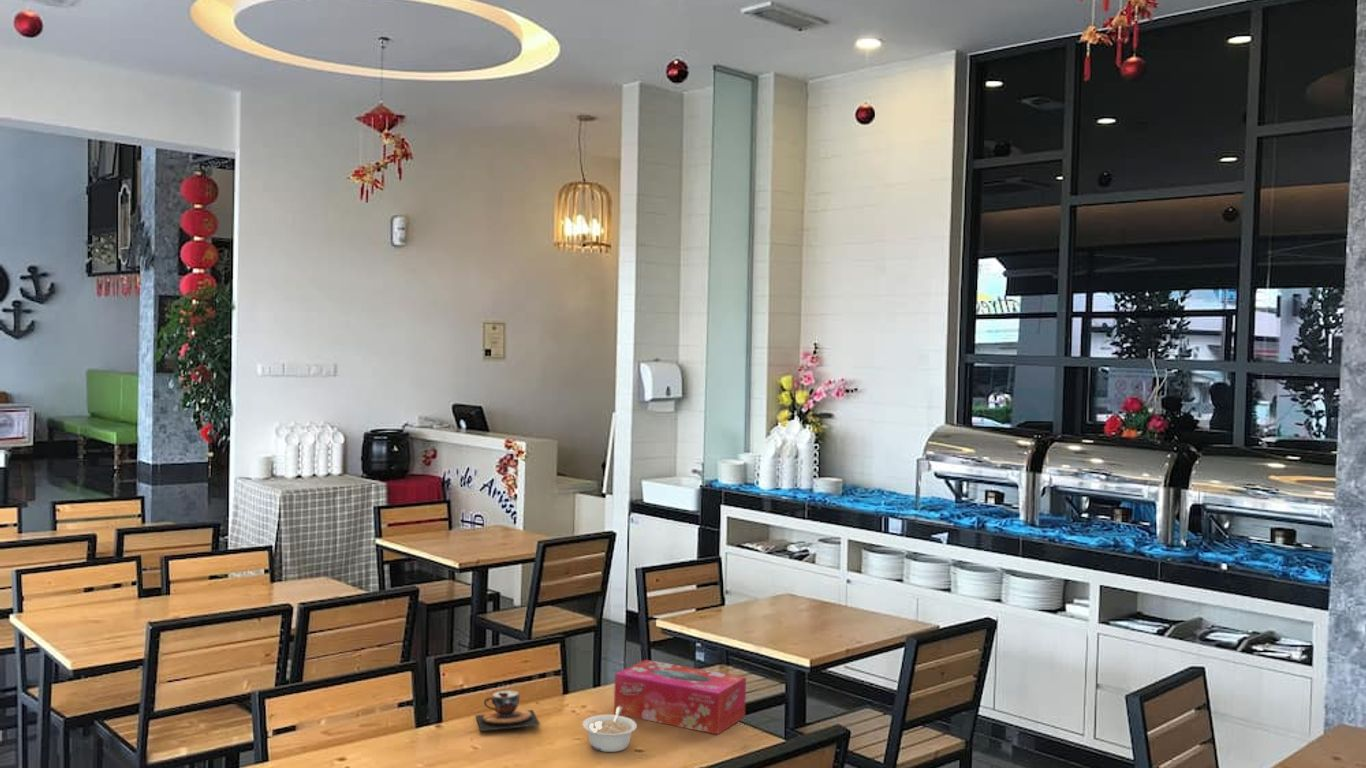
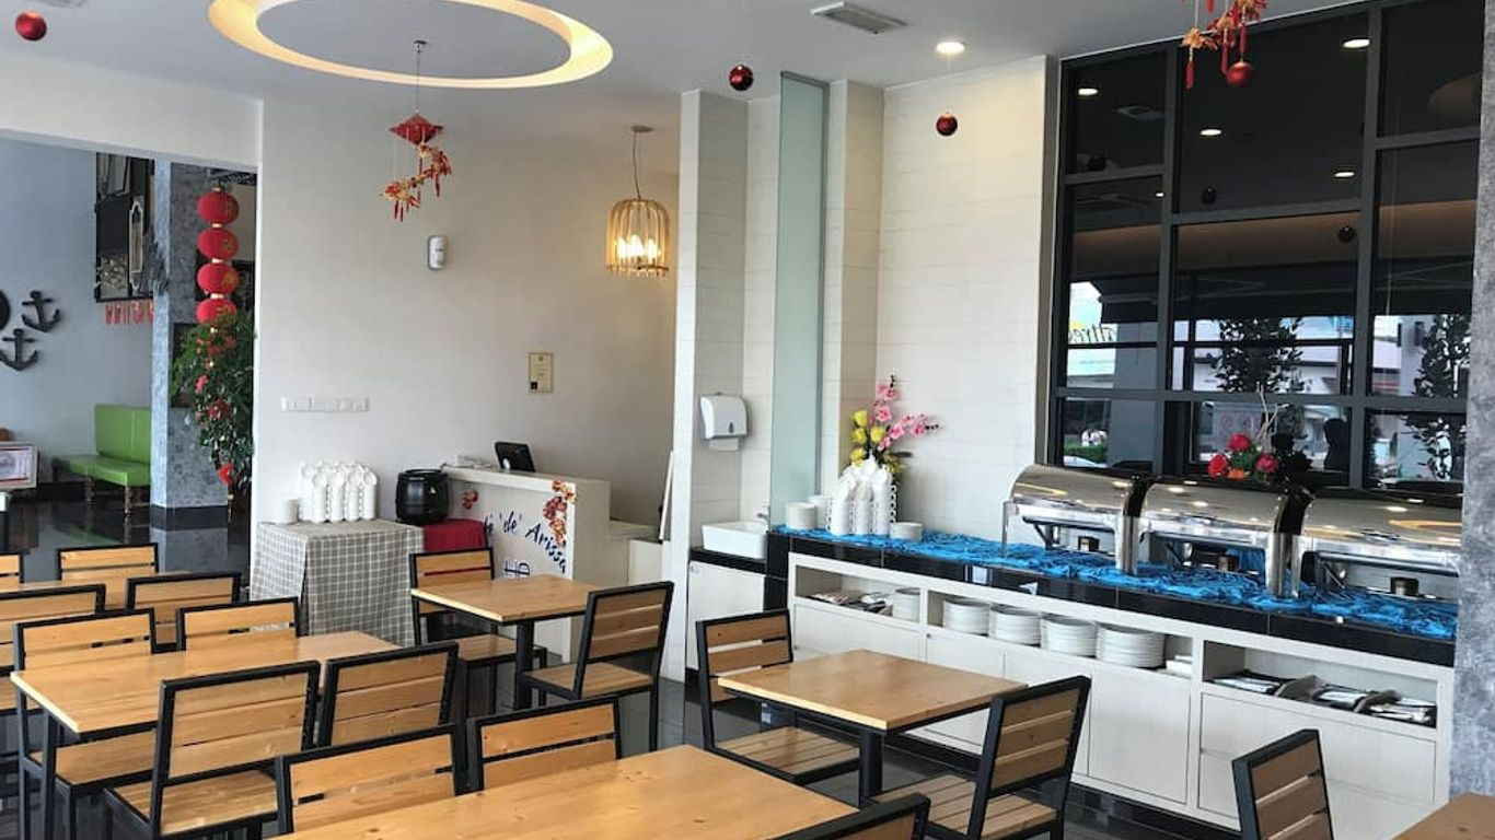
- legume [582,707,638,753]
- tissue box [613,659,747,736]
- teacup [475,689,541,732]
